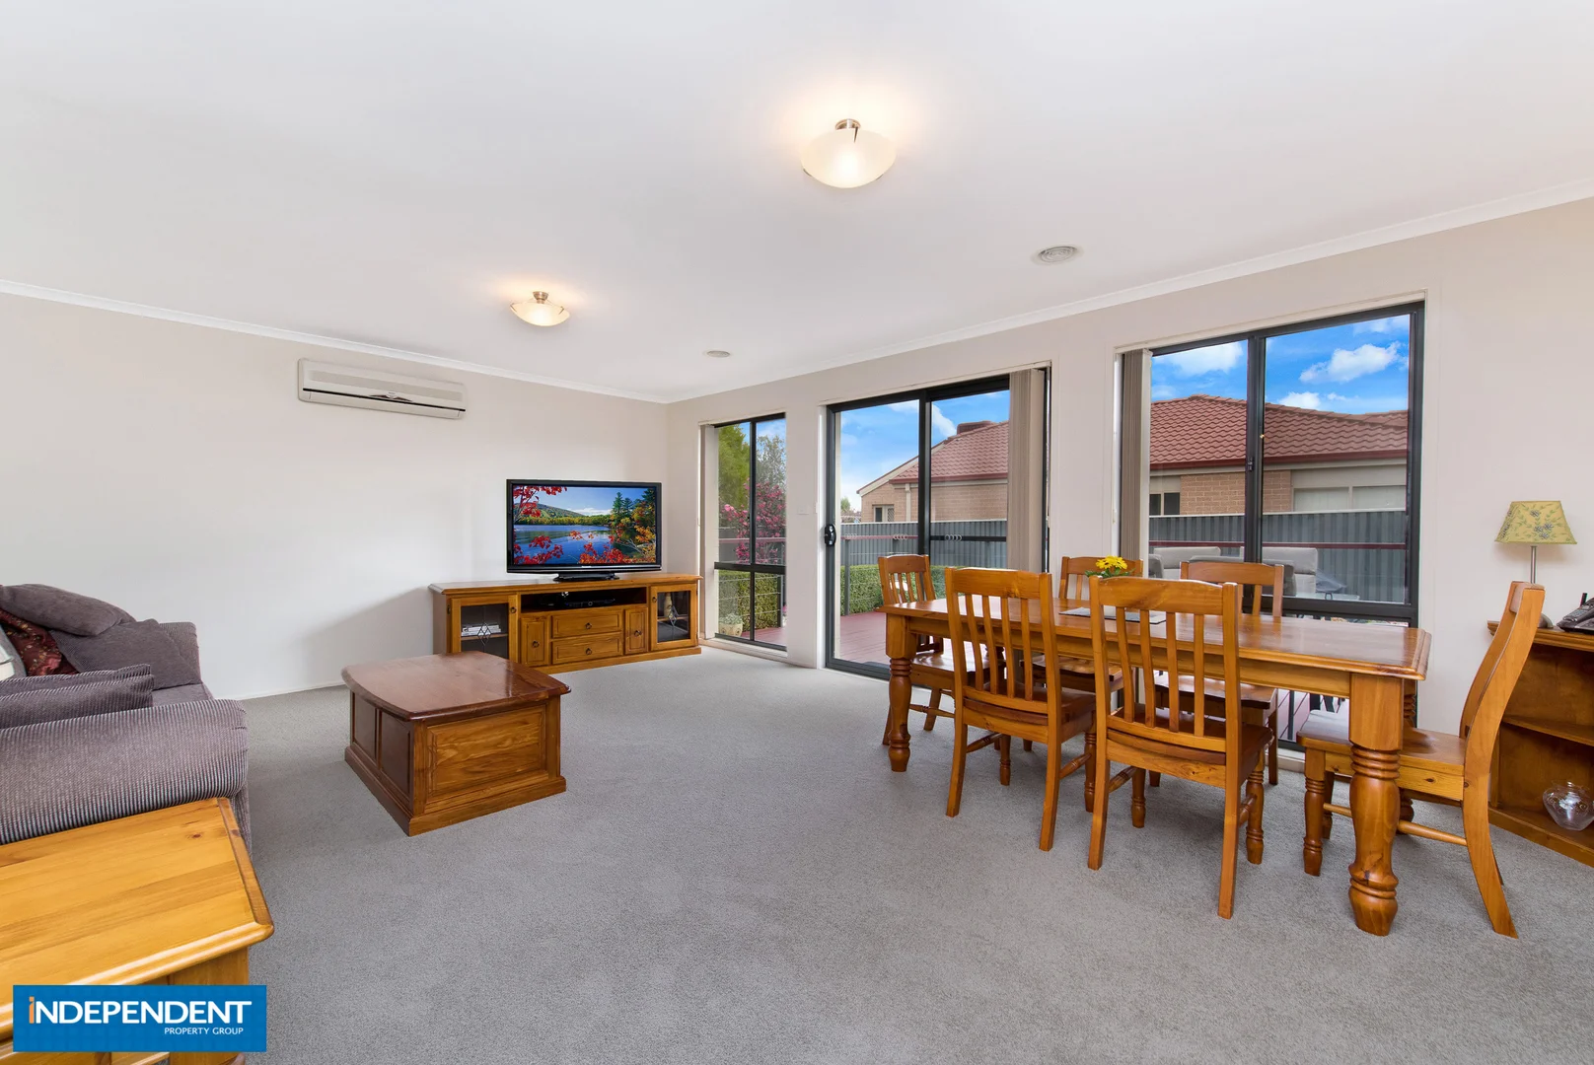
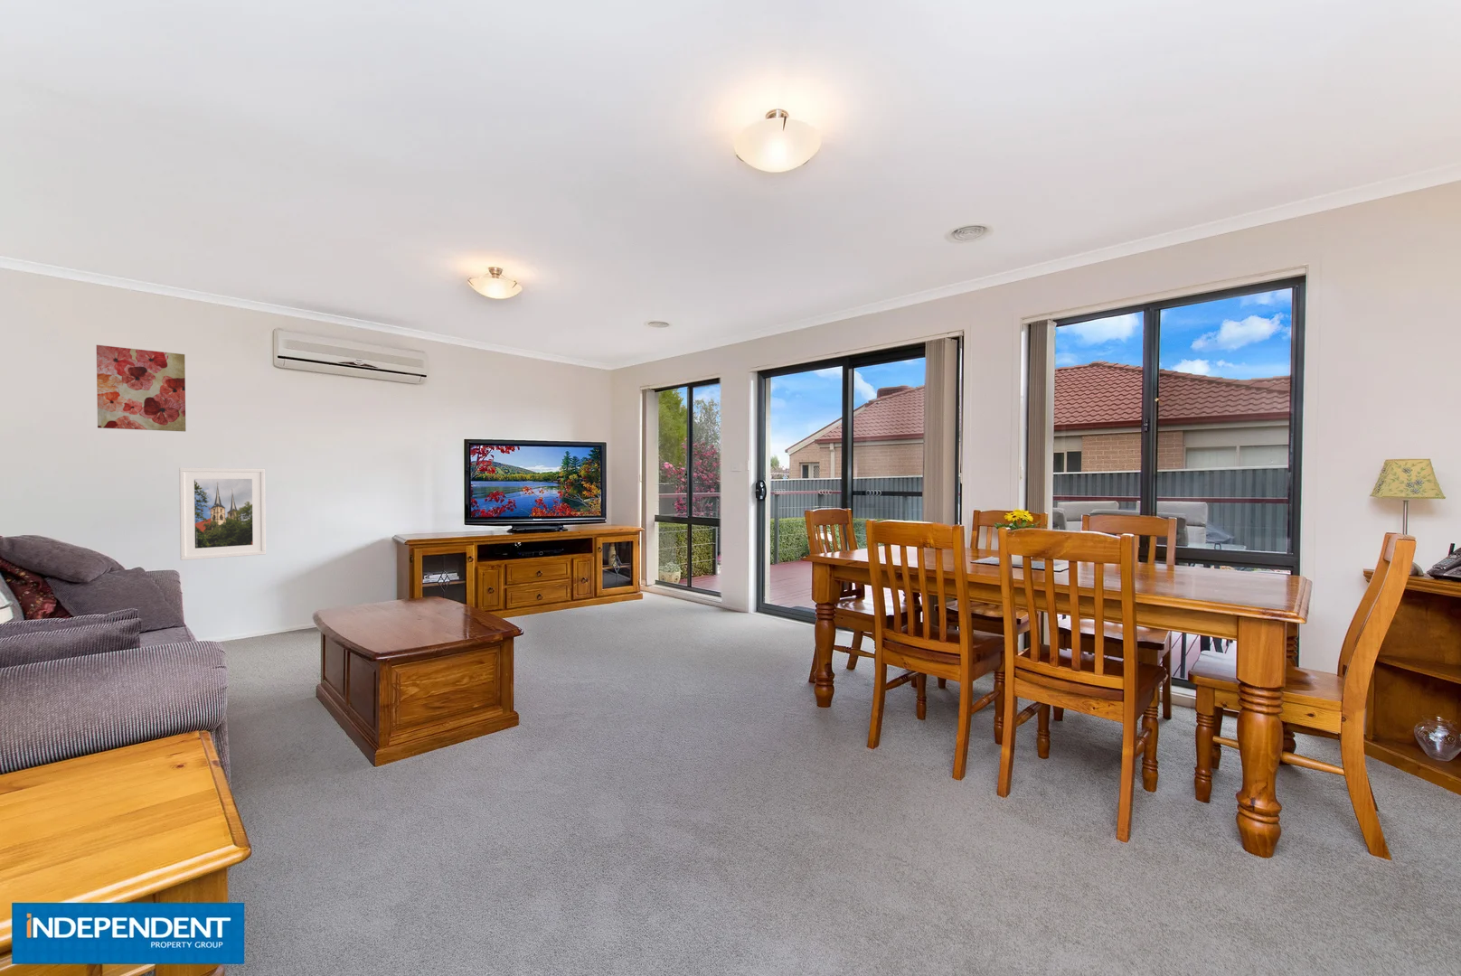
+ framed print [178,467,267,561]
+ wall art [96,344,186,432]
